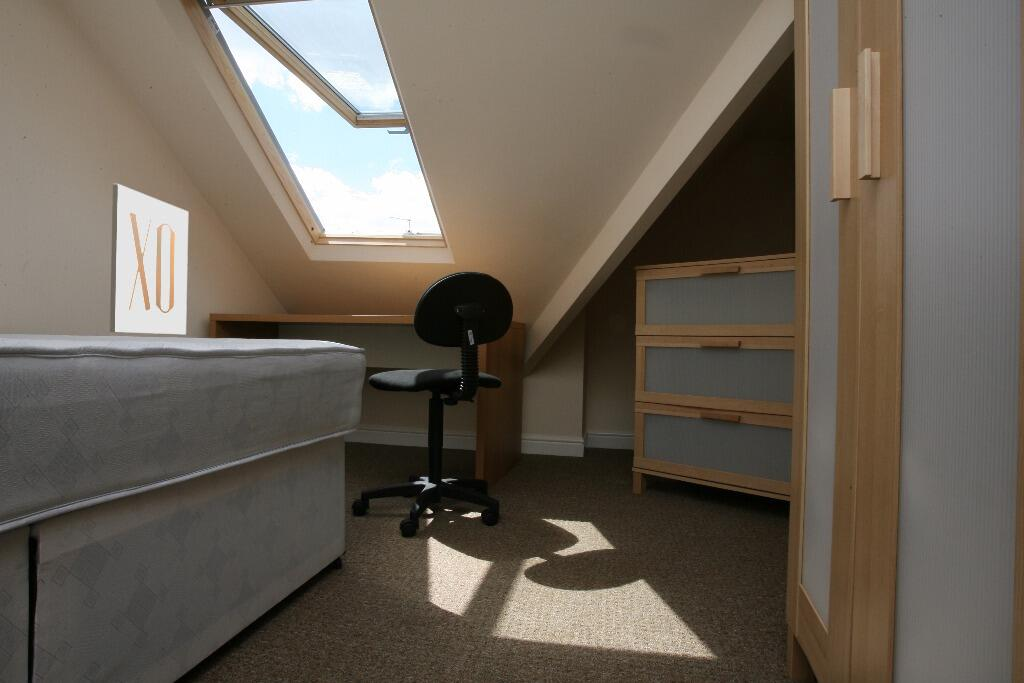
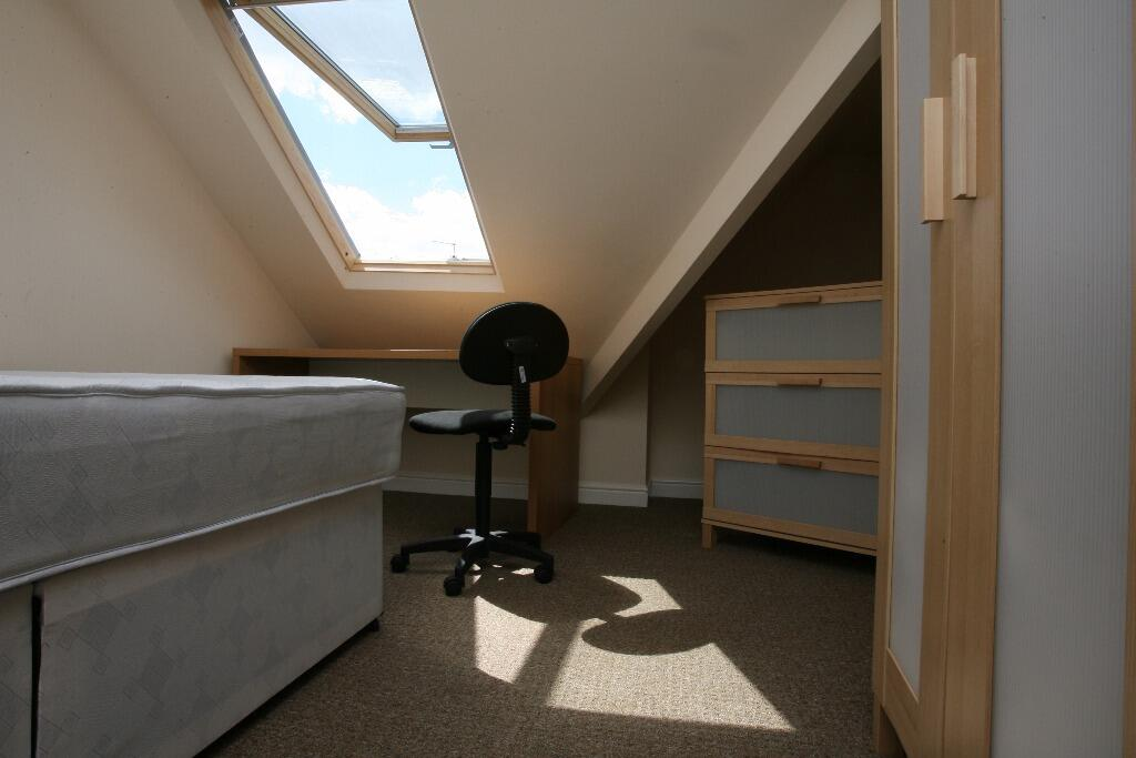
- wall art [109,183,189,335]
